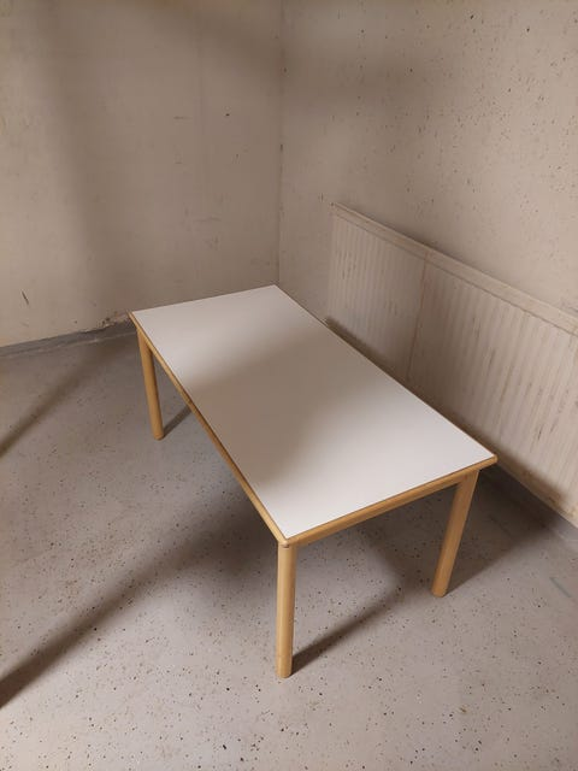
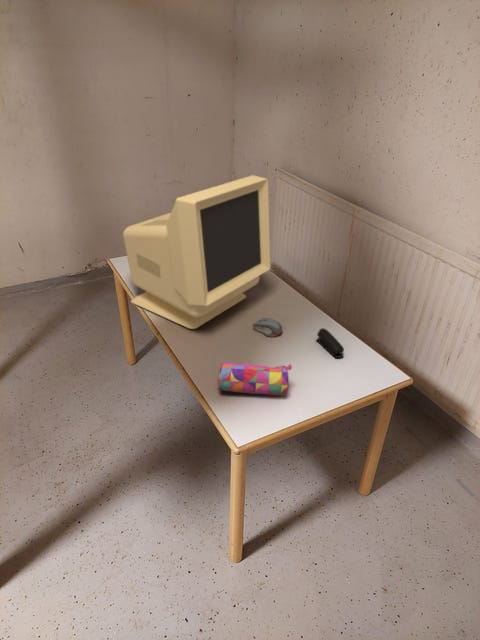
+ computer mouse [252,317,283,338]
+ stapler [315,327,345,359]
+ pencil case [217,361,293,396]
+ monitor [122,174,271,330]
